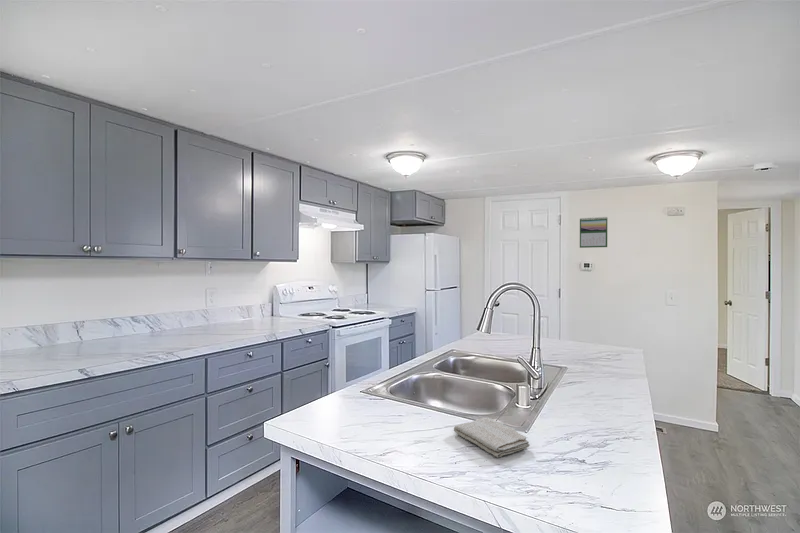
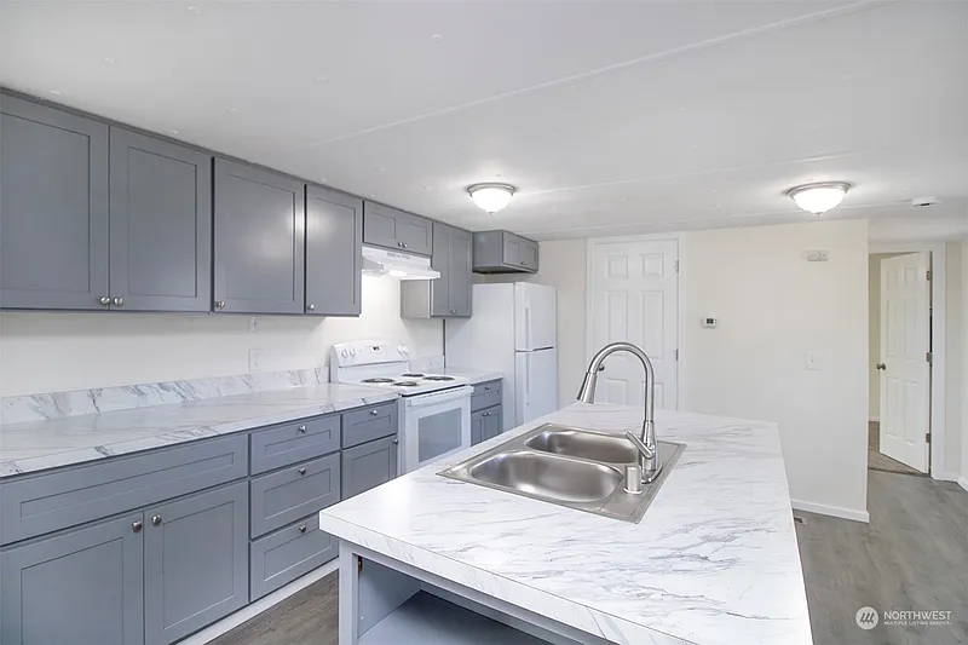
- calendar [579,216,608,249]
- washcloth [453,417,531,458]
